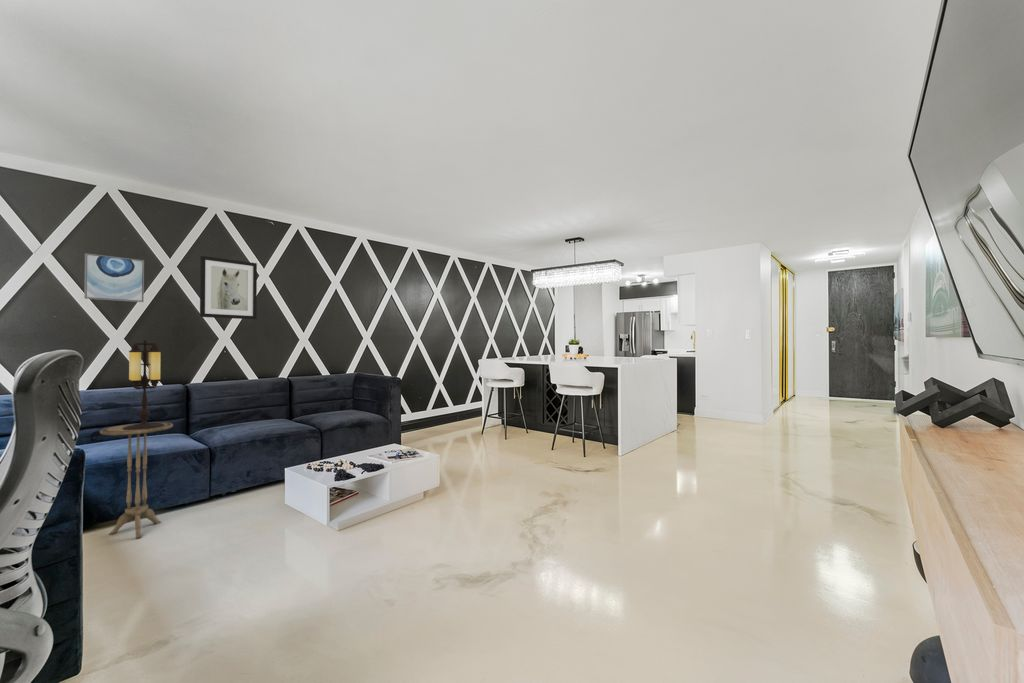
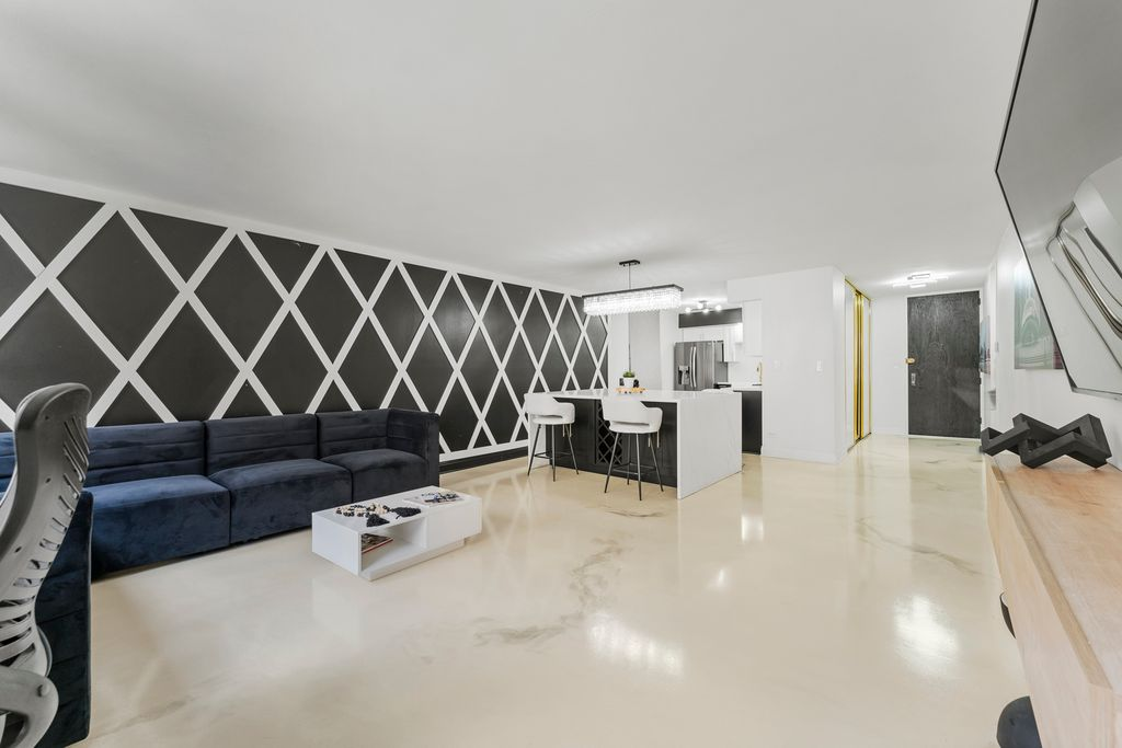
- wall art [199,255,258,320]
- wall art [83,252,145,303]
- table lamp [122,339,165,430]
- side table [99,421,174,540]
